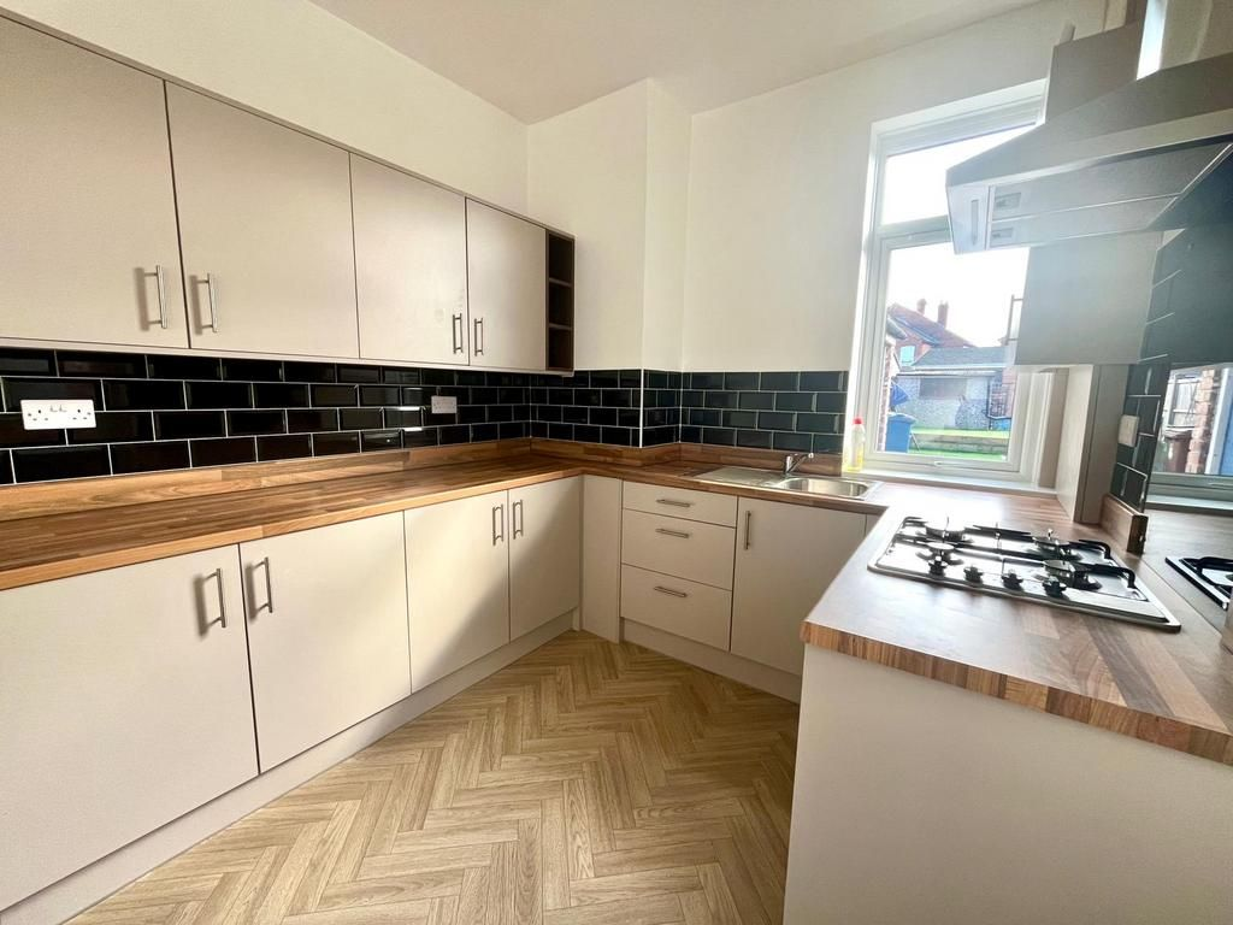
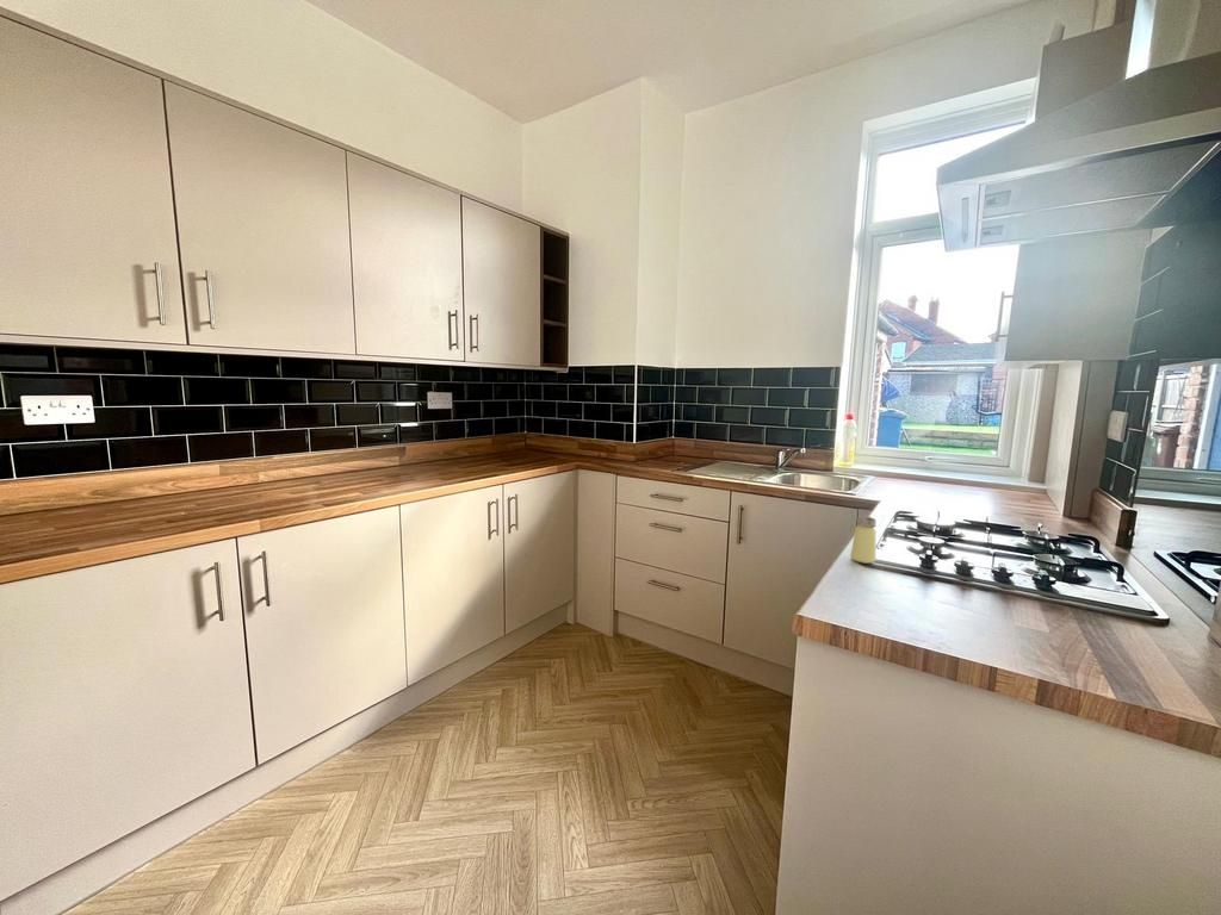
+ saltshaker [849,515,878,565]
